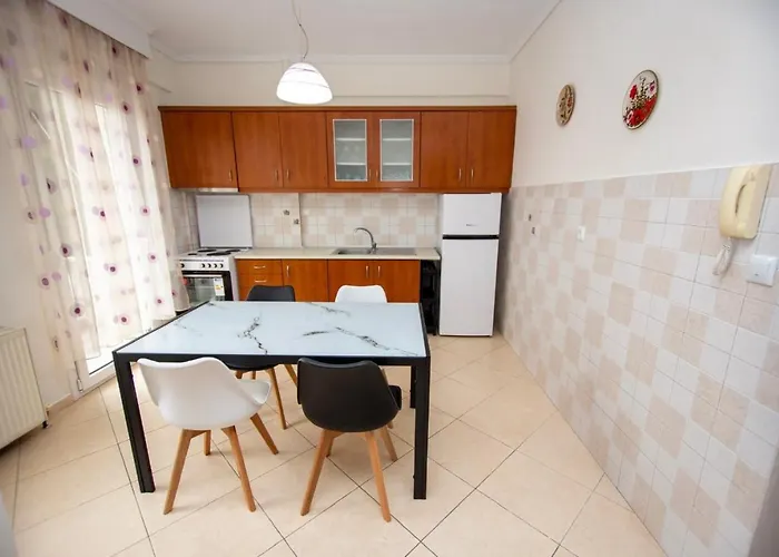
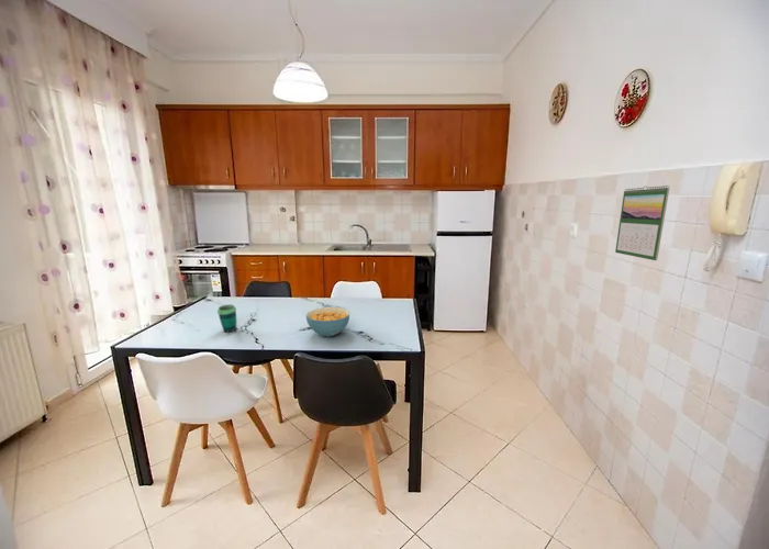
+ cup [216,304,237,333]
+ calendar [614,184,670,261]
+ cereal bowl [305,306,350,337]
